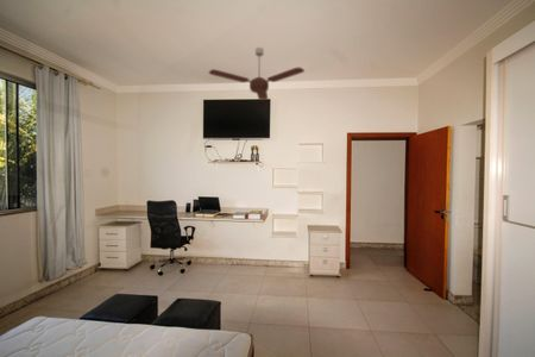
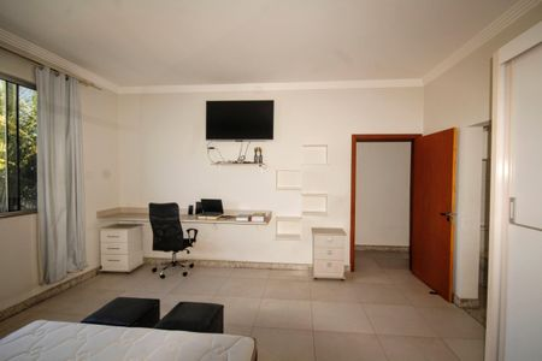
- ceiling fan [208,46,306,101]
